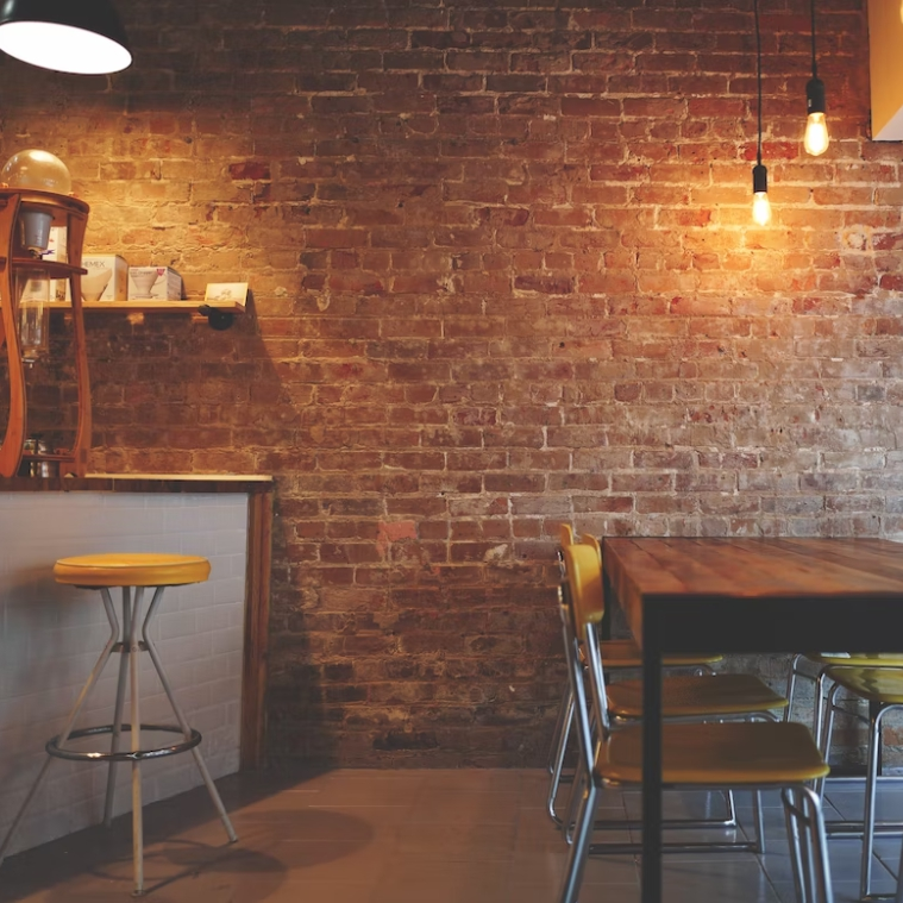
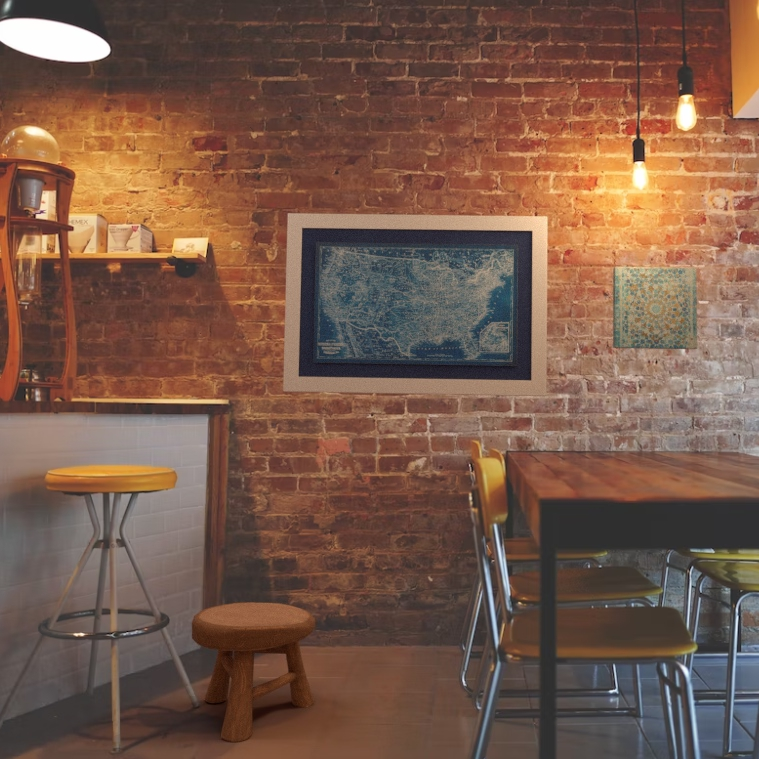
+ wall art [612,266,698,350]
+ wall art [282,212,548,397]
+ stool [191,601,316,743]
